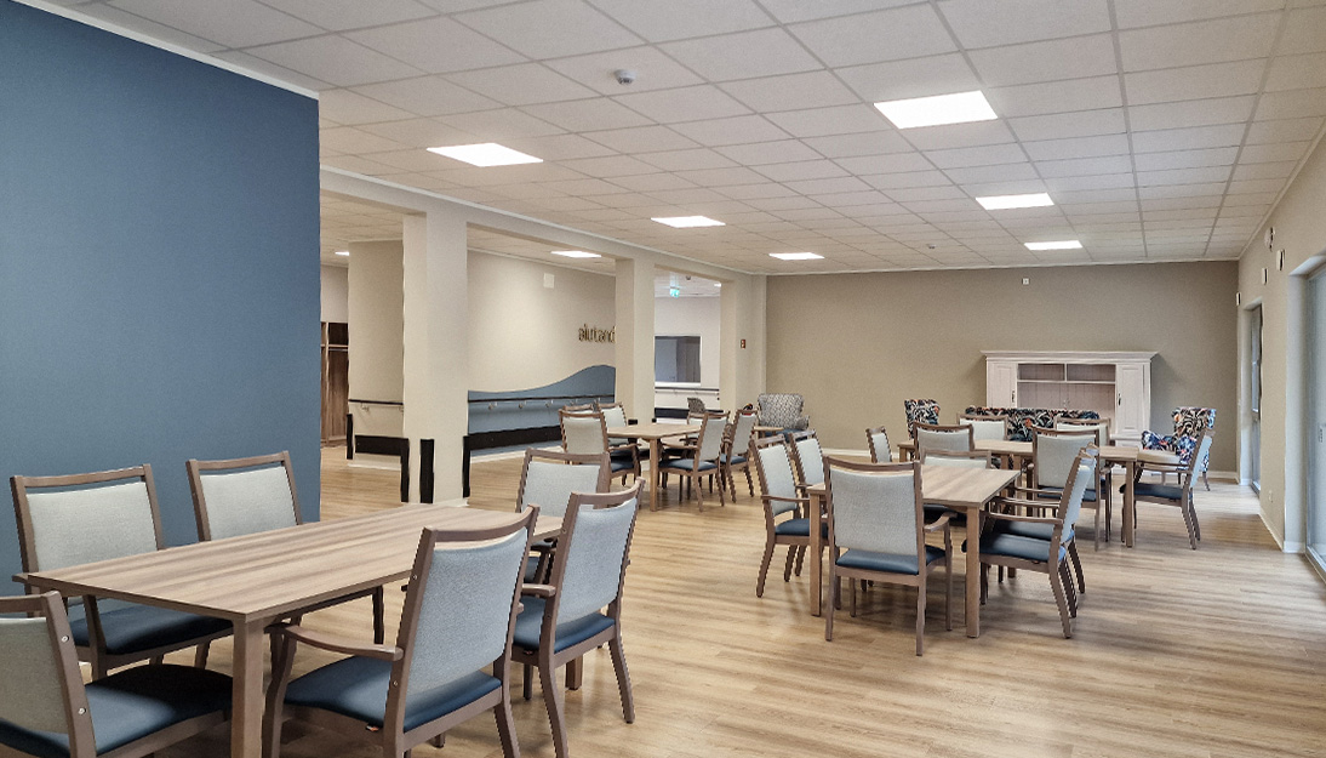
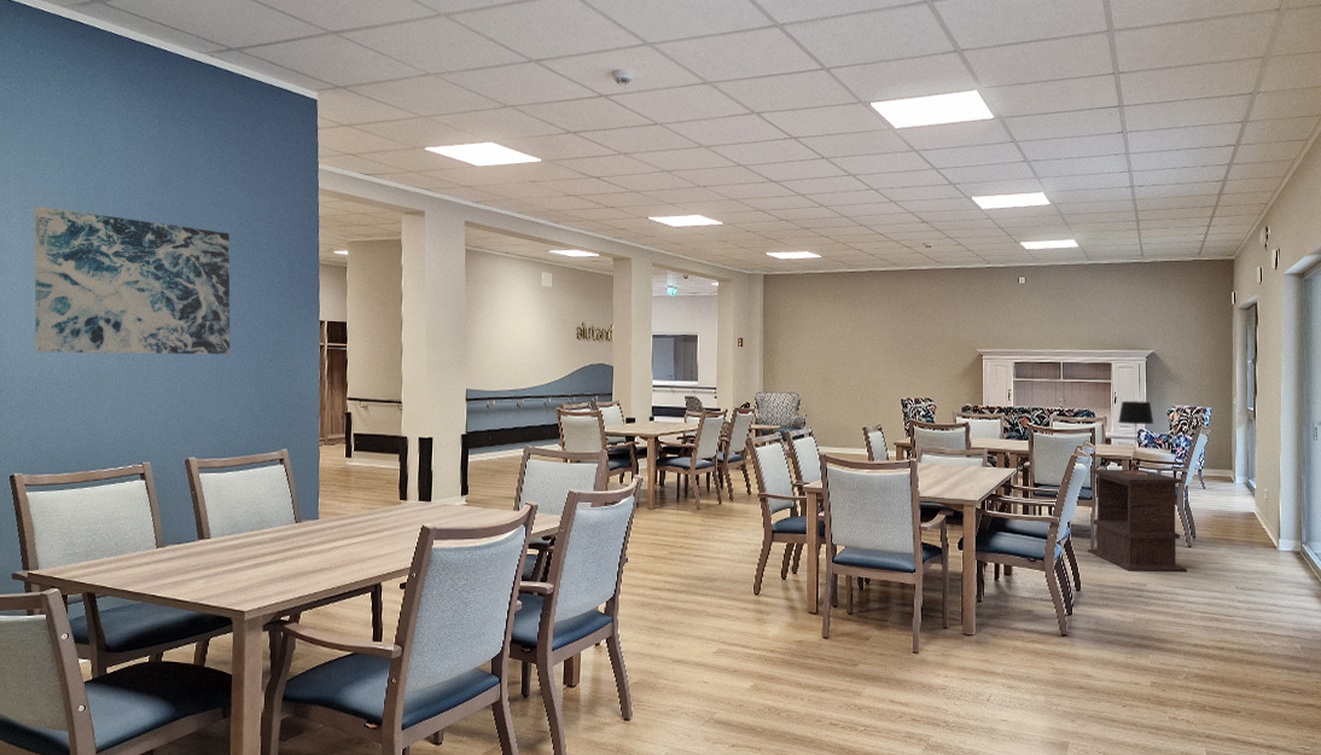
+ wall art [34,205,231,355]
+ table lamp [1117,400,1154,475]
+ side table [1087,469,1188,573]
